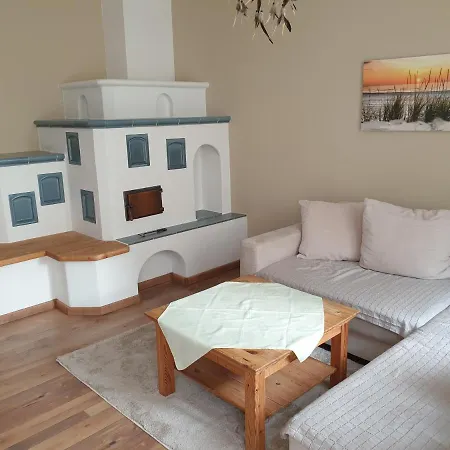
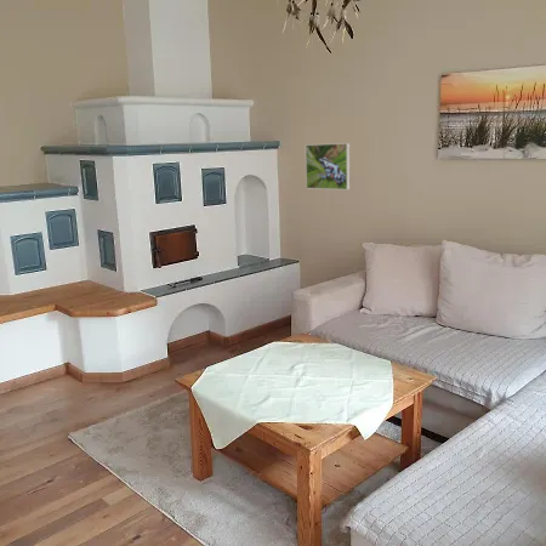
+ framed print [305,142,351,190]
